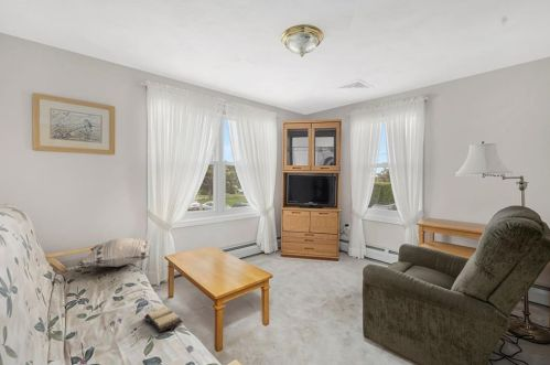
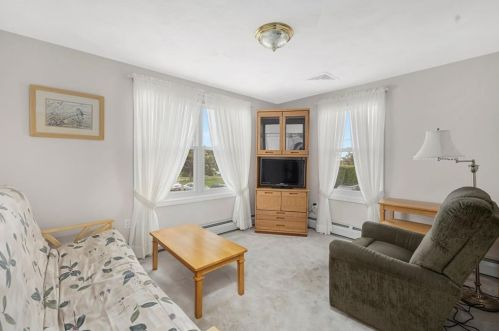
- hardback book [143,305,184,333]
- decorative pillow [76,237,152,268]
